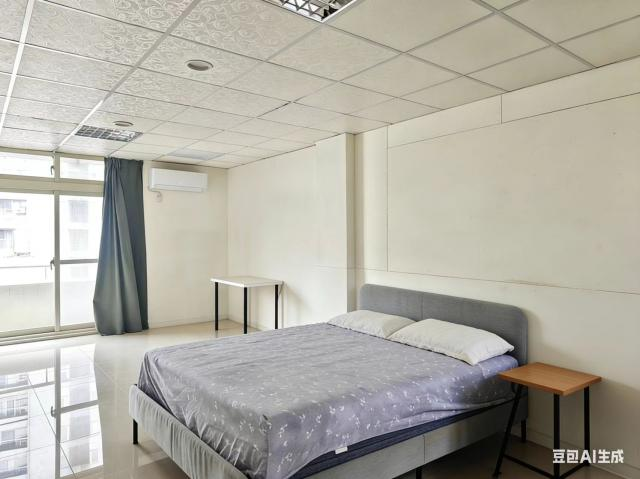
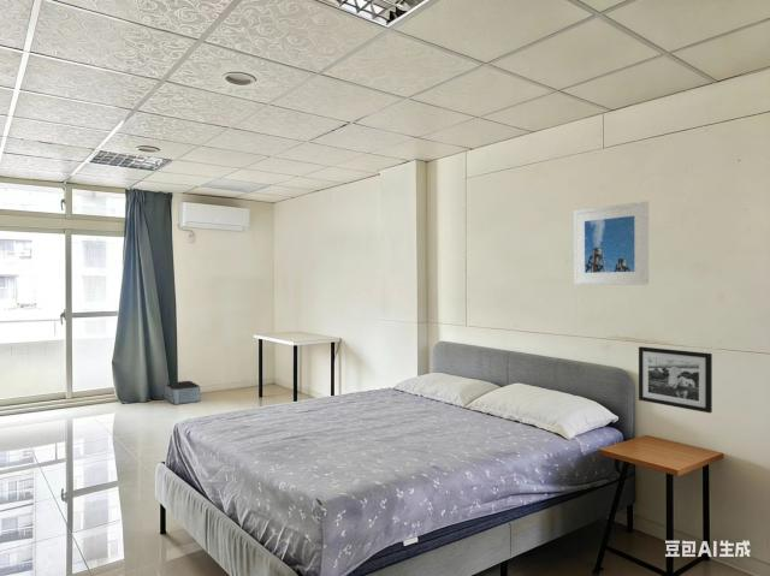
+ picture frame [638,345,713,414]
+ storage bin [162,380,201,405]
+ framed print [573,200,650,286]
